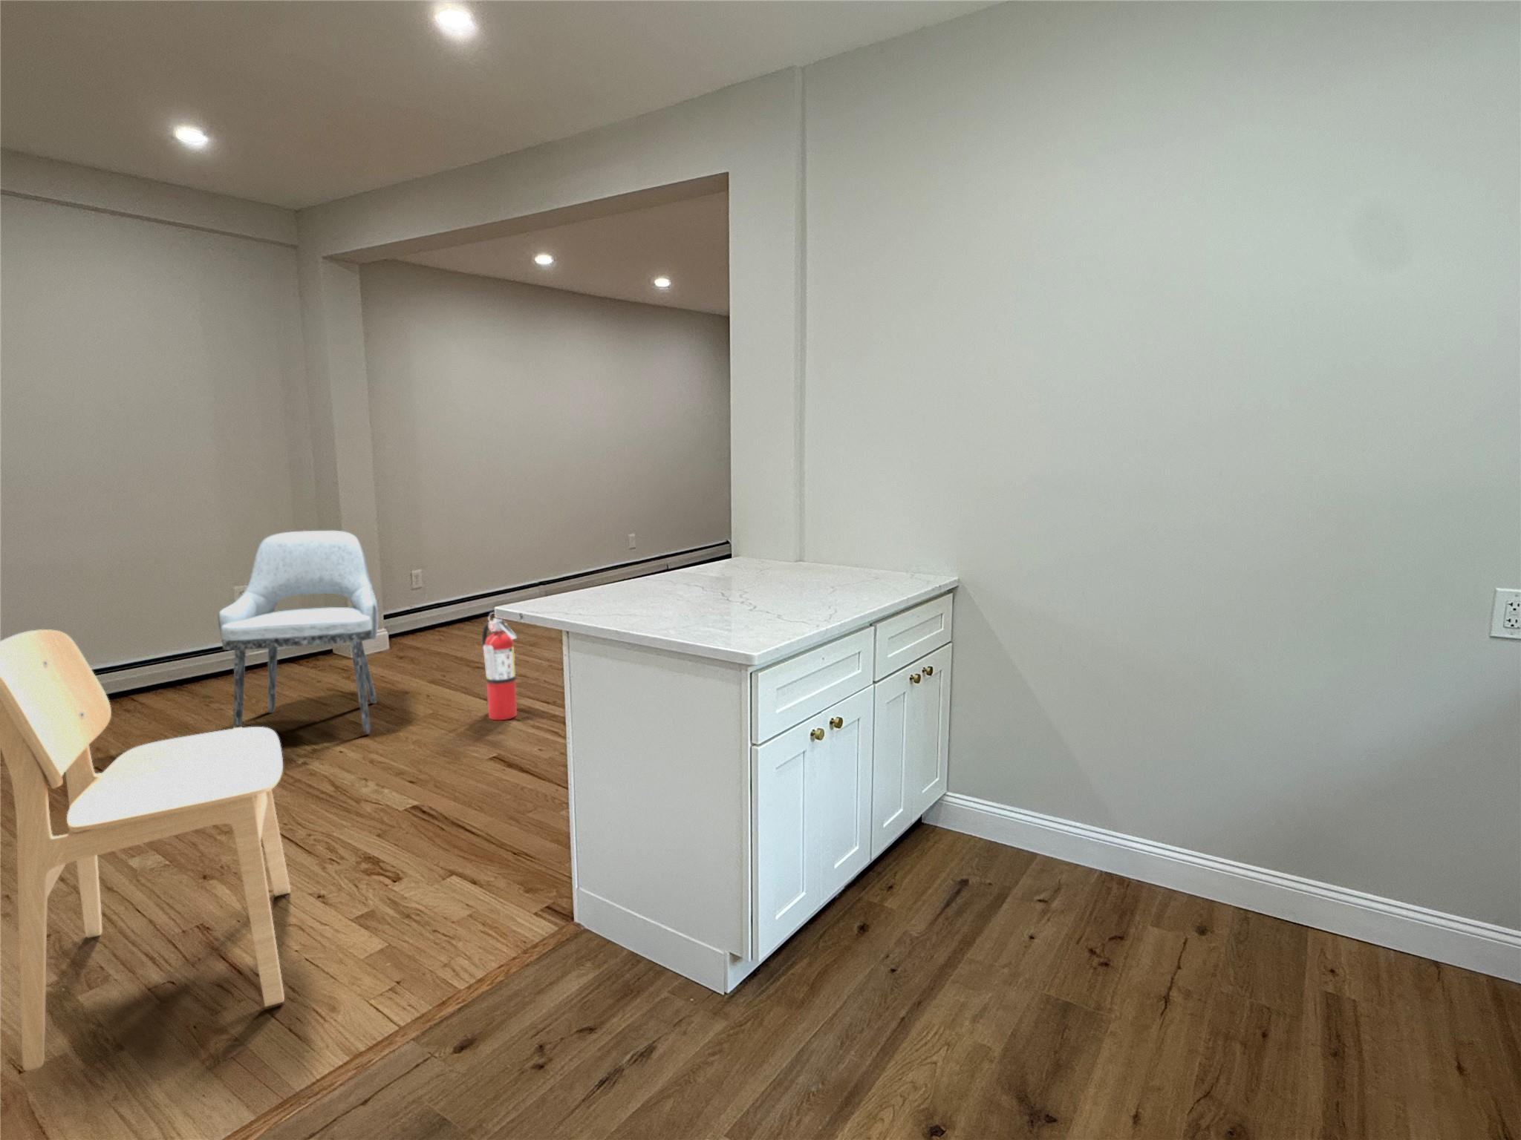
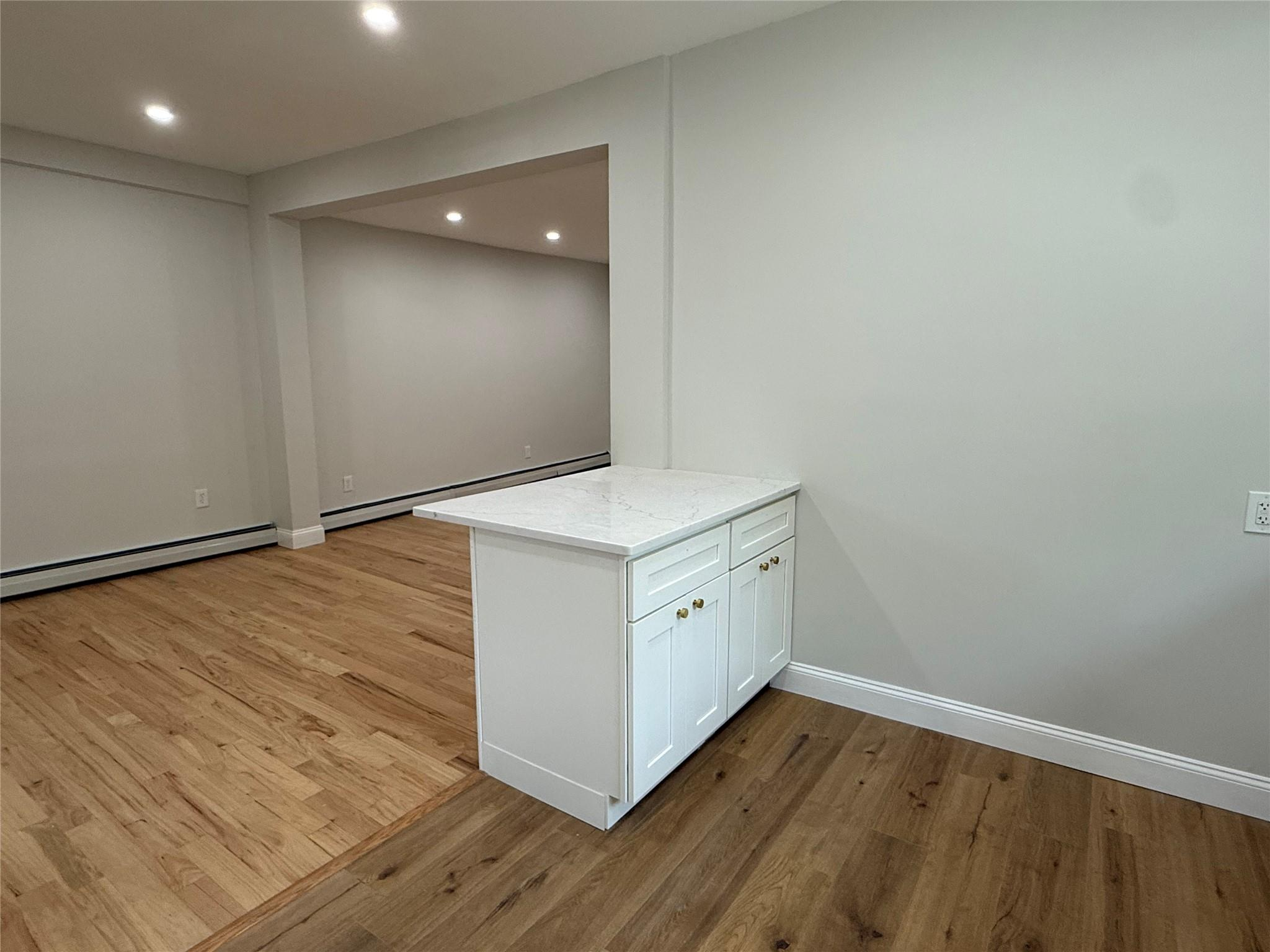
- fire extinguisher [481,612,517,721]
- dining chair [0,629,291,1072]
- dining chair [217,530,378,735]
